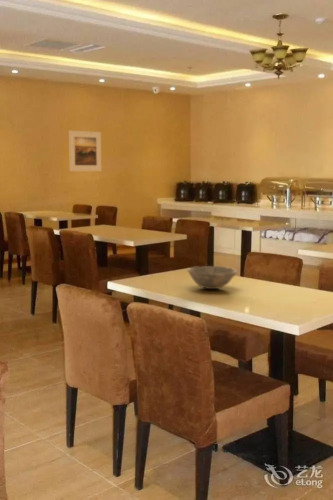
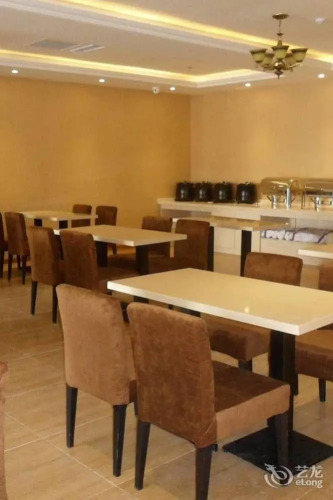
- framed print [68,129,103,172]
- bowl [186,265,238,290]
